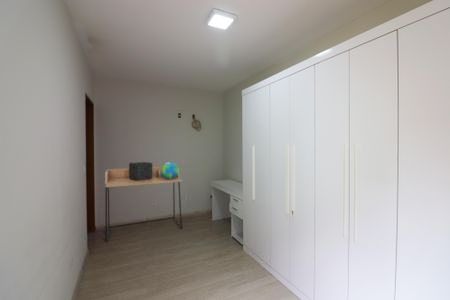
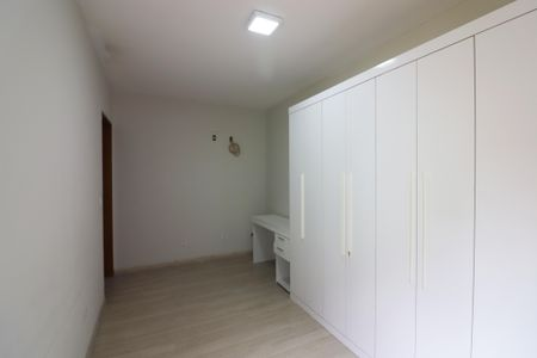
- desk [104,166,183,243]
- decorative globe [161,161,179,180]
- decorative cube [128,161,153,181]
